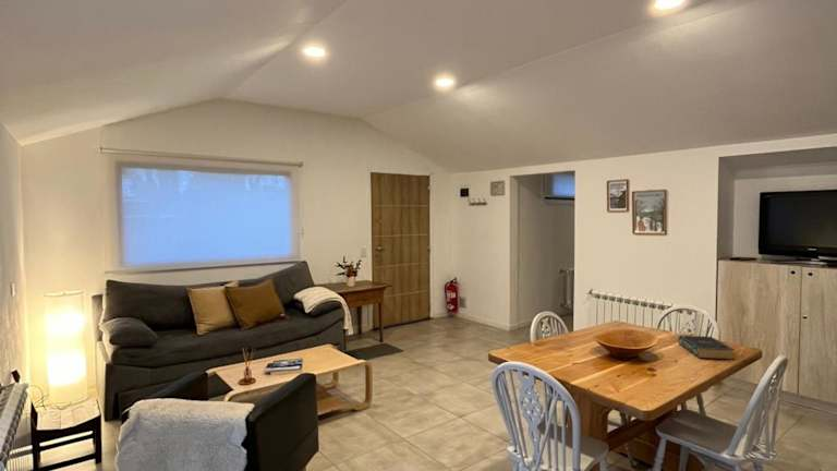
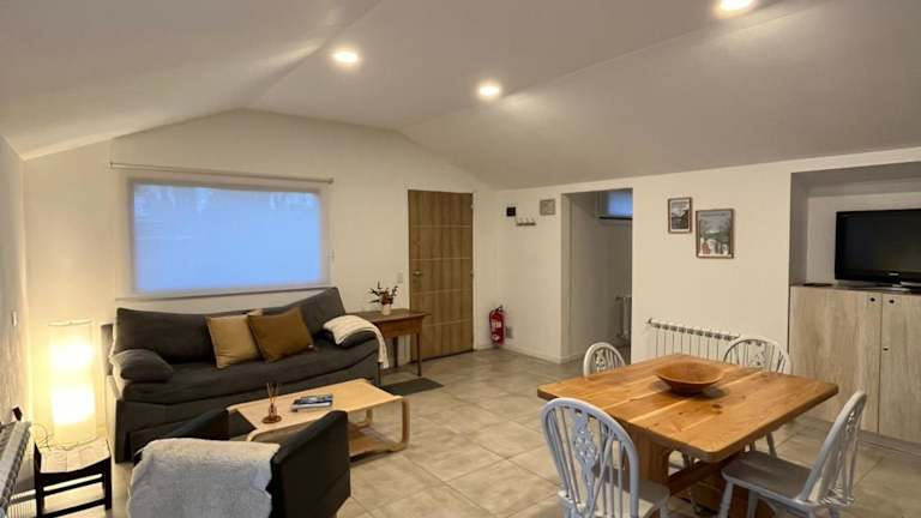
- book [677,335,736,361]
